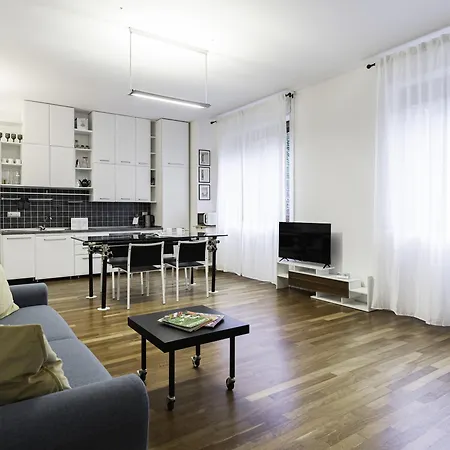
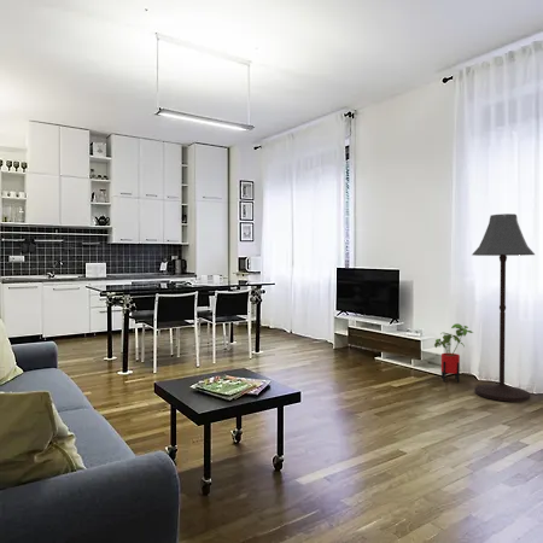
+ house plant [433,322,474,384]
+ floor lamp [472,212,536,403]
